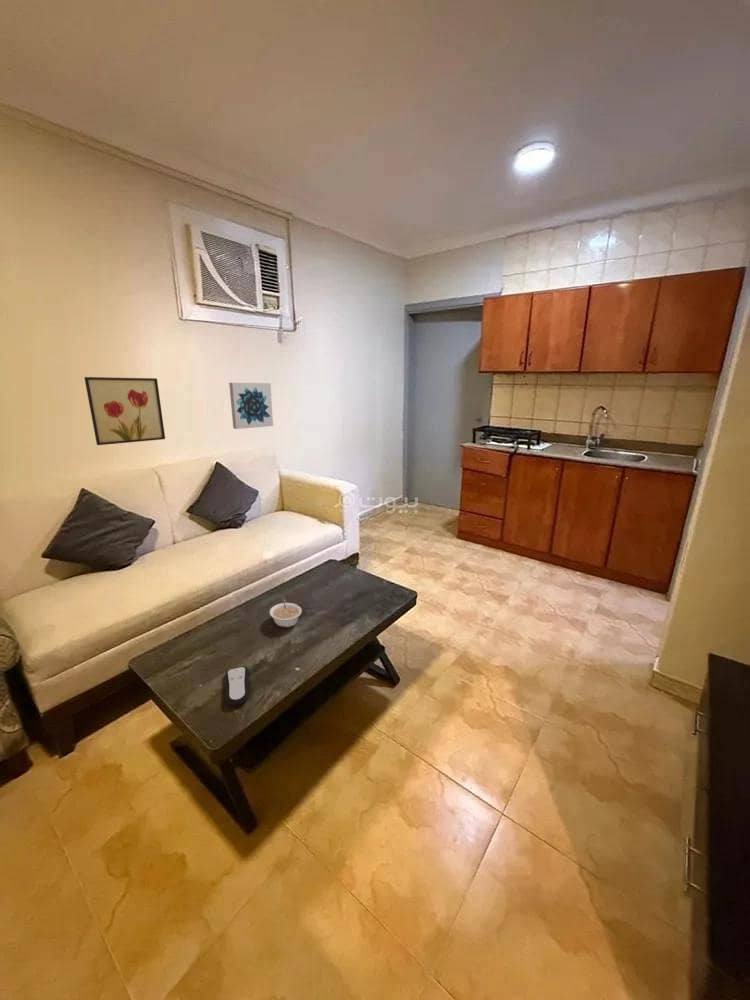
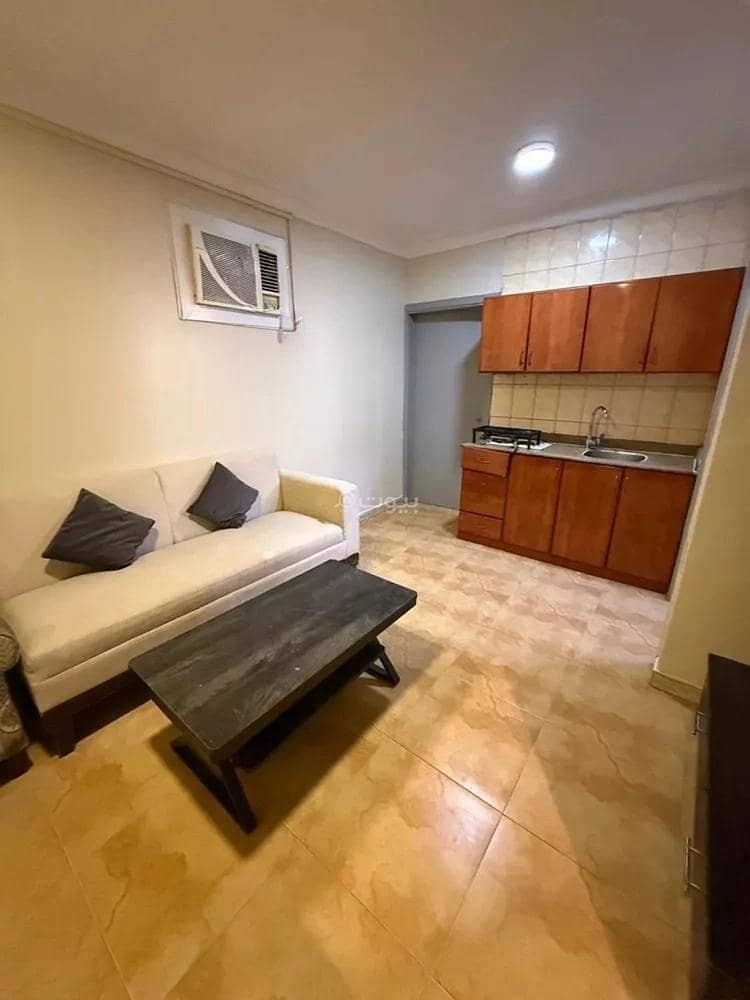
- wall art [228,382,274,430]
- remote control [224,665,250,706]
- legume [269,596,303,628]
- wall art [83,376,166,446]
